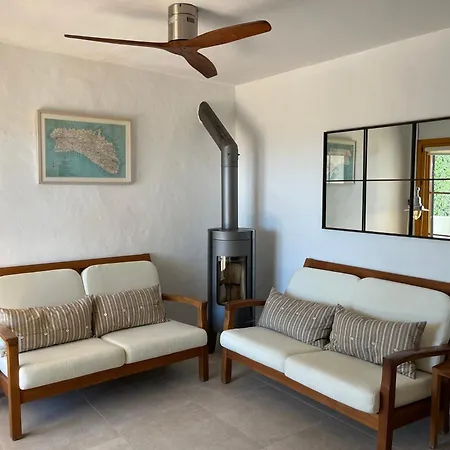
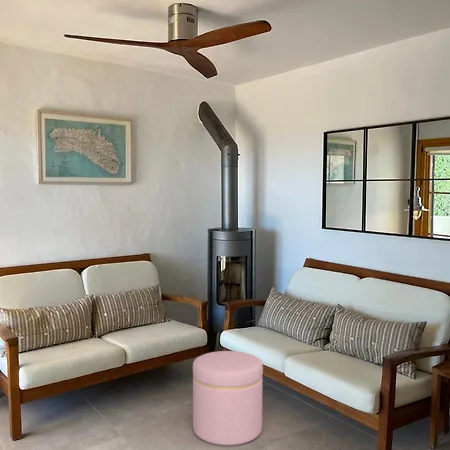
+ ottoman [192,350,264,446]
